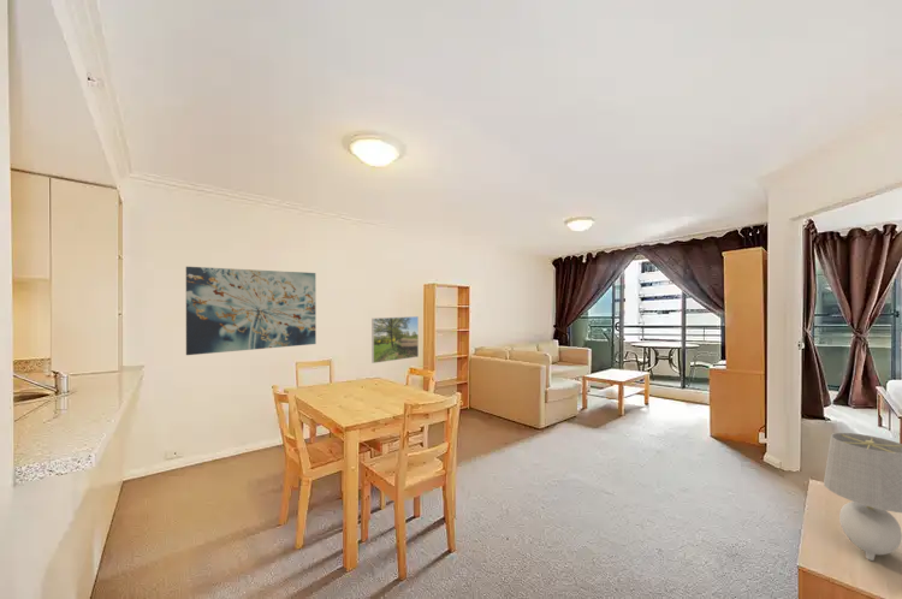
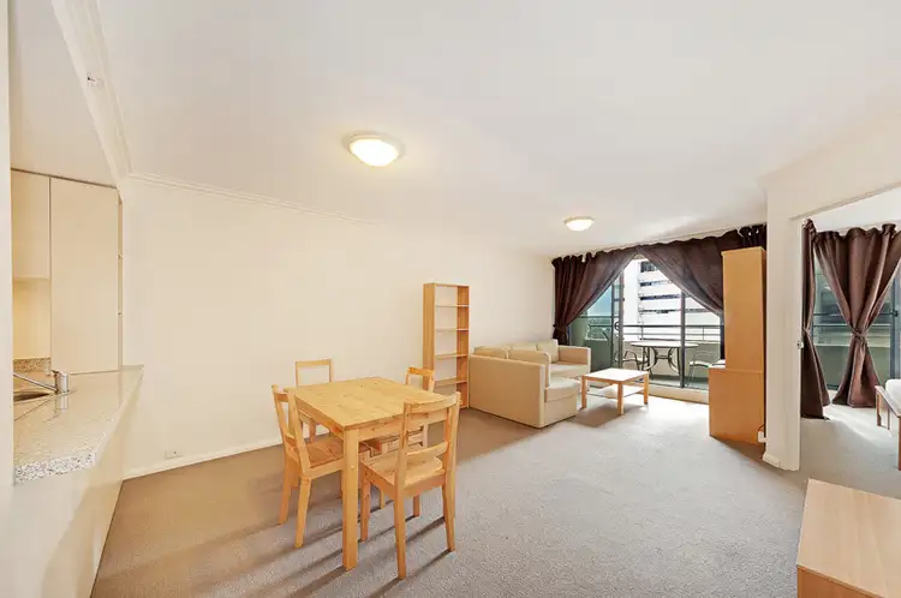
- table lamp [823,432,902,562]
- wall art [185,266,318,356]
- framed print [370,315,420,364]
